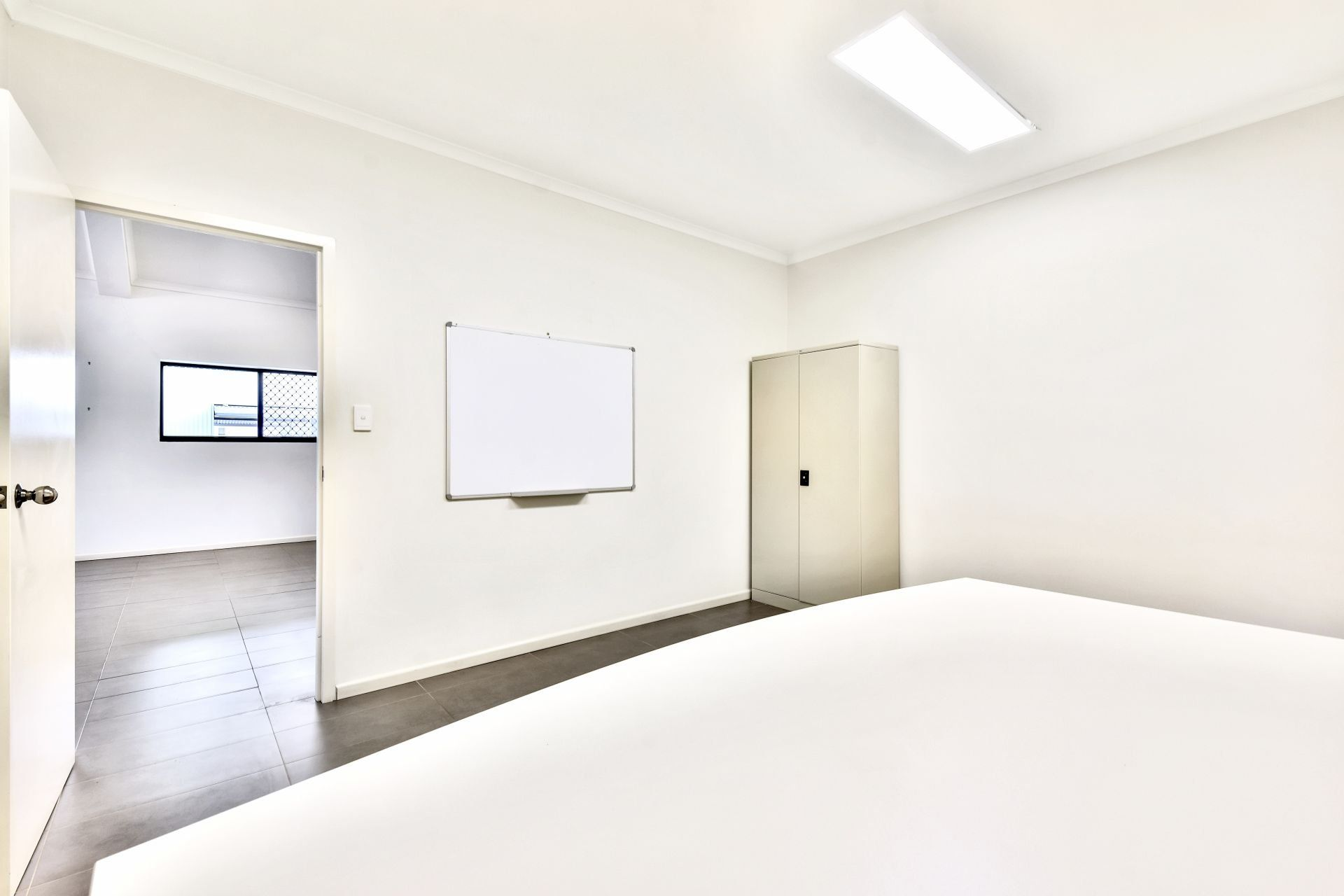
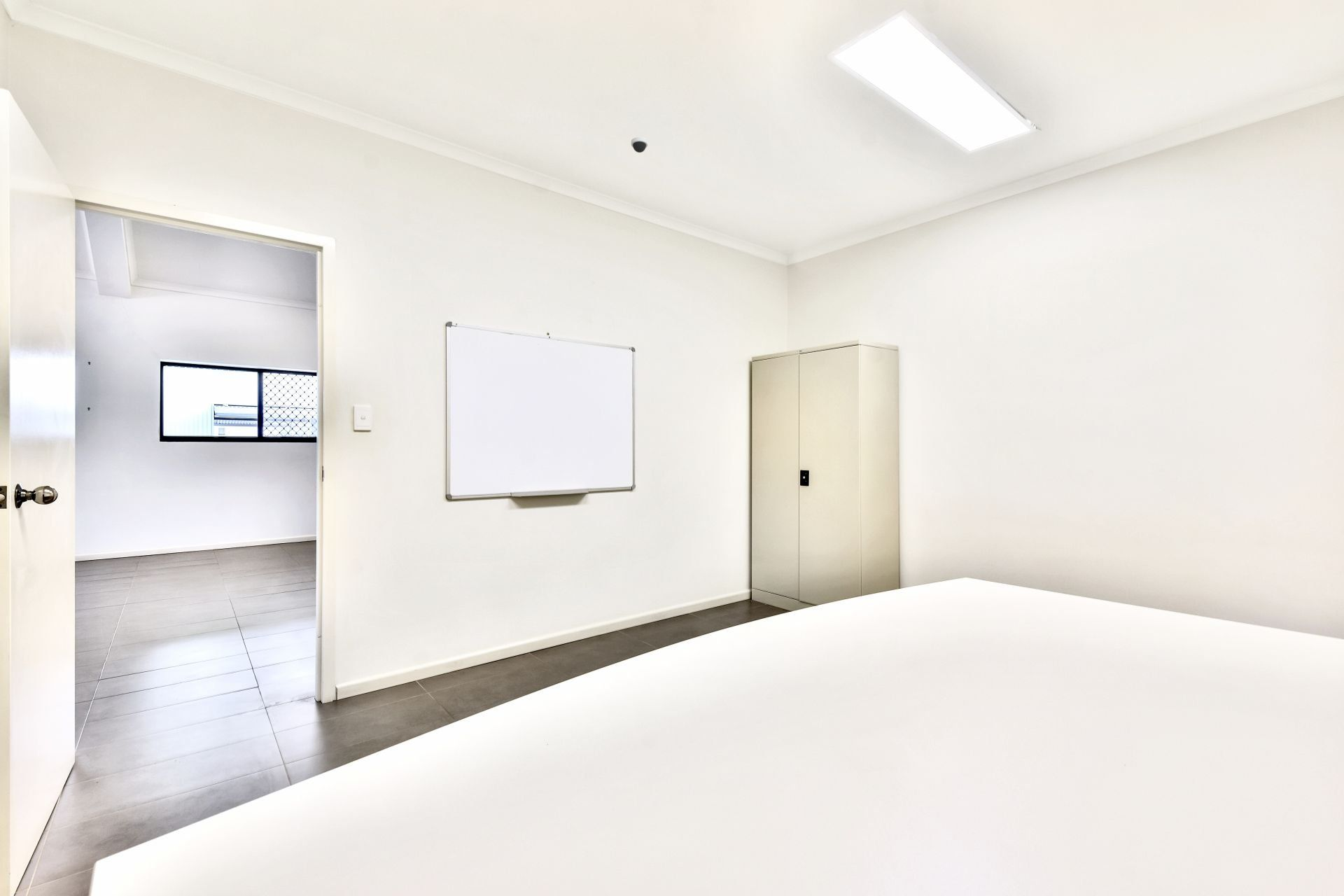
+ dome security camera [631,137,648,153]
